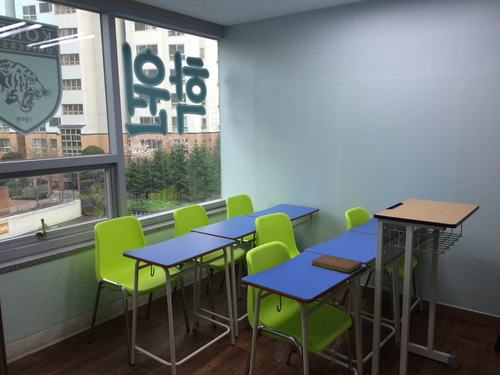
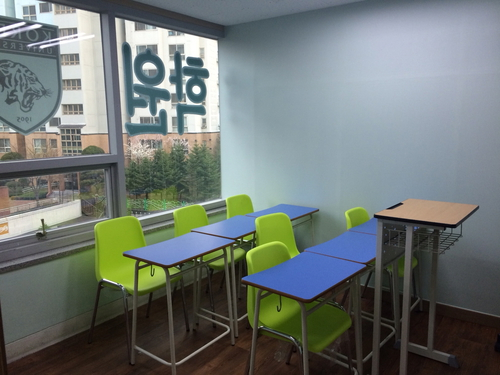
- notebook [311,254,363,274]
